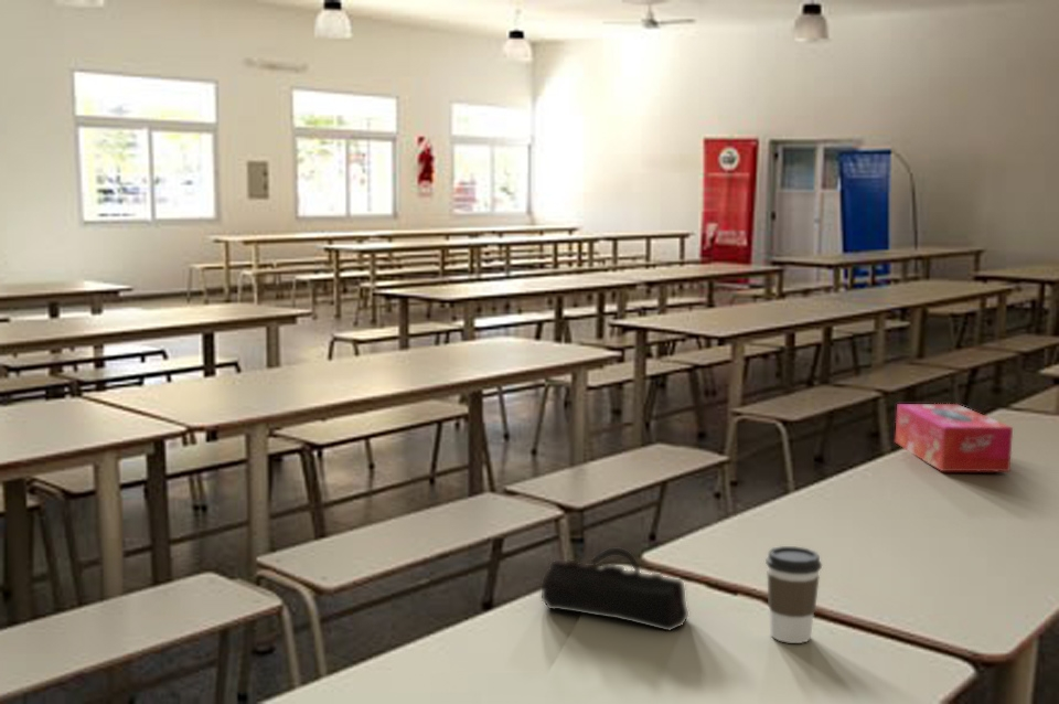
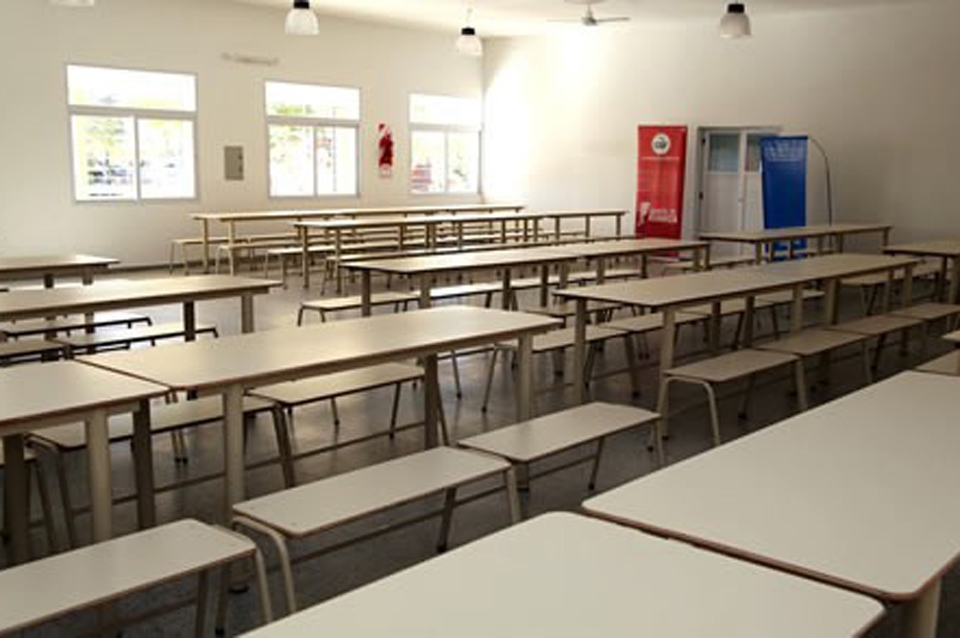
- coffee cup [764,545,823,644]
- tissue box [894,403,1014,473]
- pencil case [541,547,689,632]
